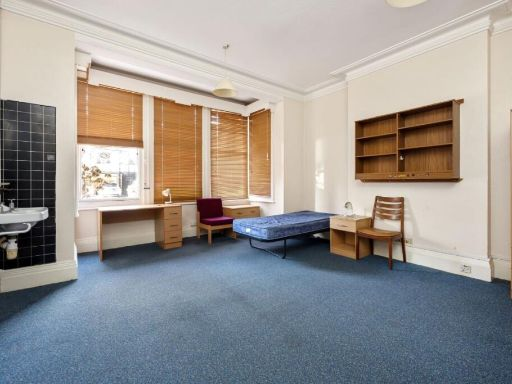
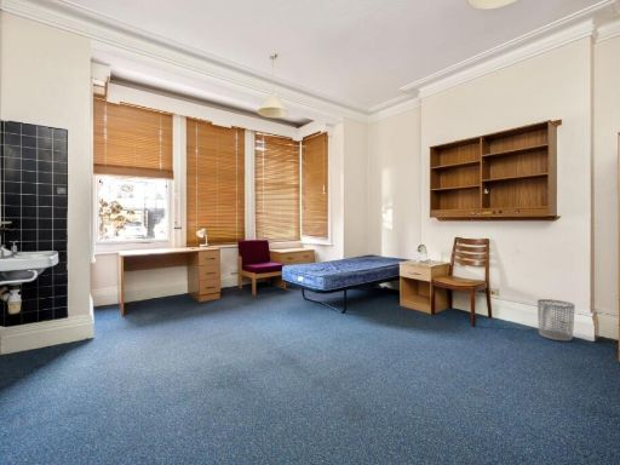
+ waste bin [536,298,576,341]
